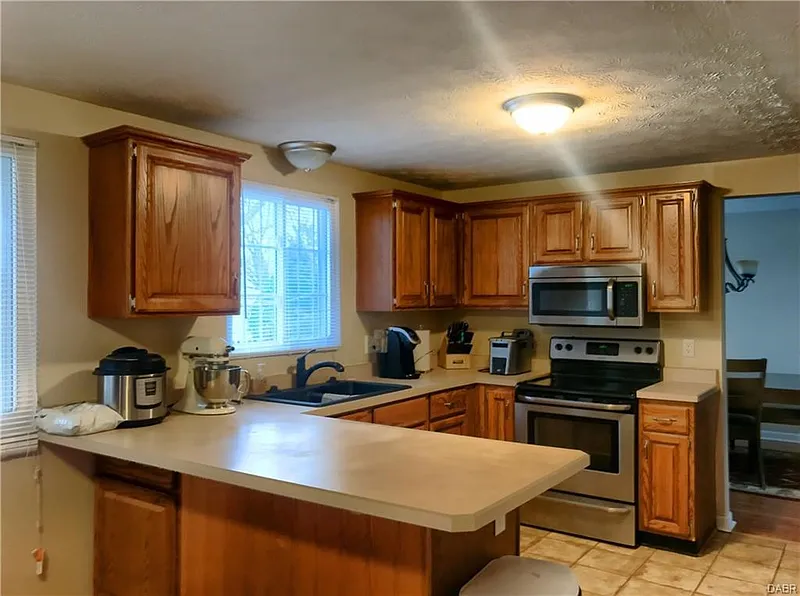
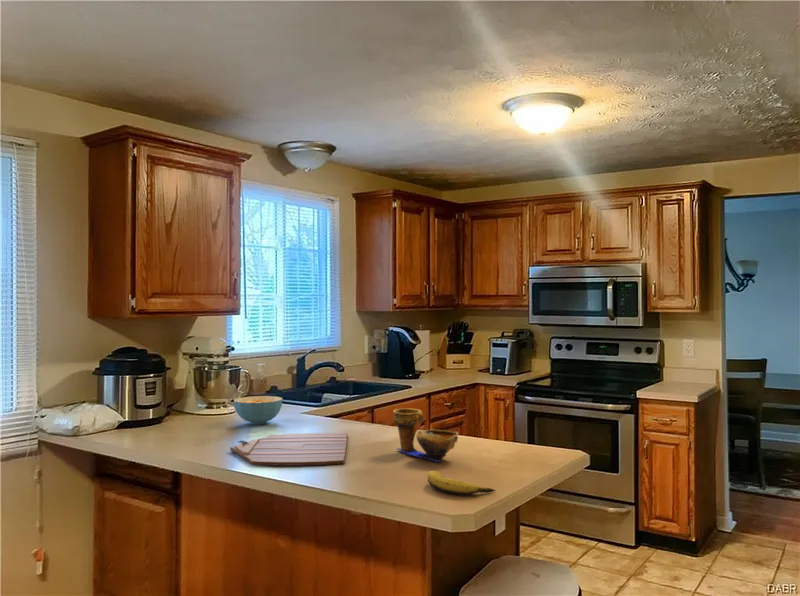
+ cereal bowl [233,395,283,425]
+ decorative bowl [392,407,459,463]
+ cutting board [229,432,349,466]
+ banana [427,470,497,496]
